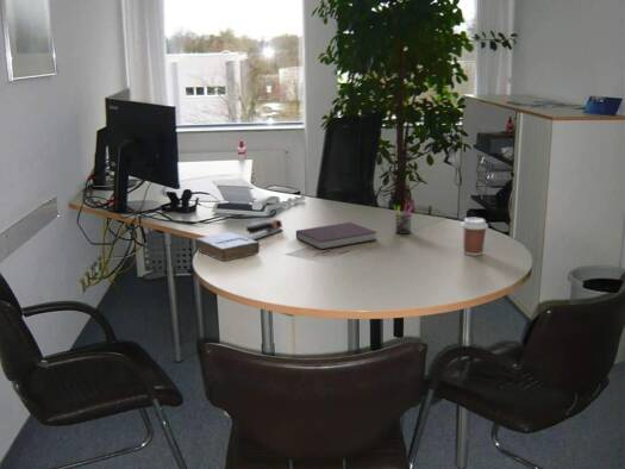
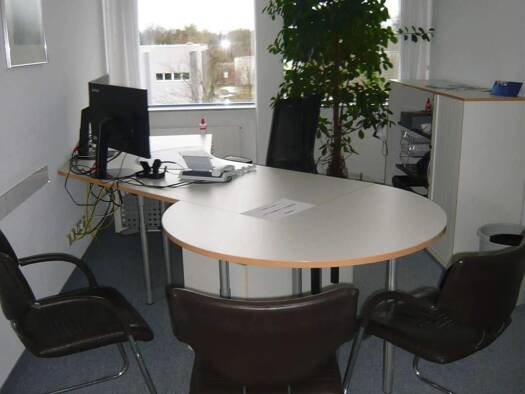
- stapler [245,219,283,242]
- coffee cup [460,217,489,257]
- notebook [295,221,379,251]
- pen holder [392,199,415,236]
- book [195,231,261,262]
